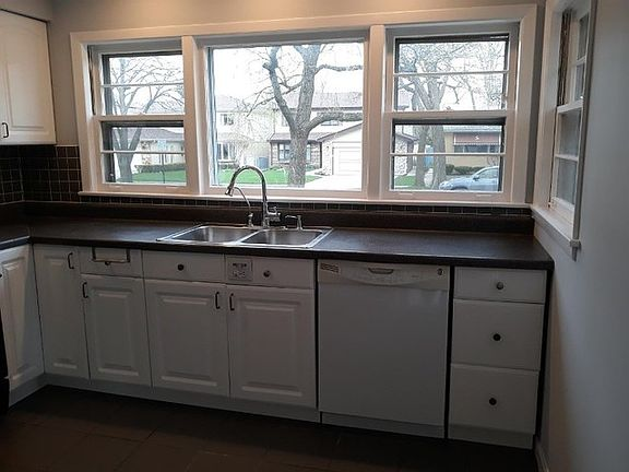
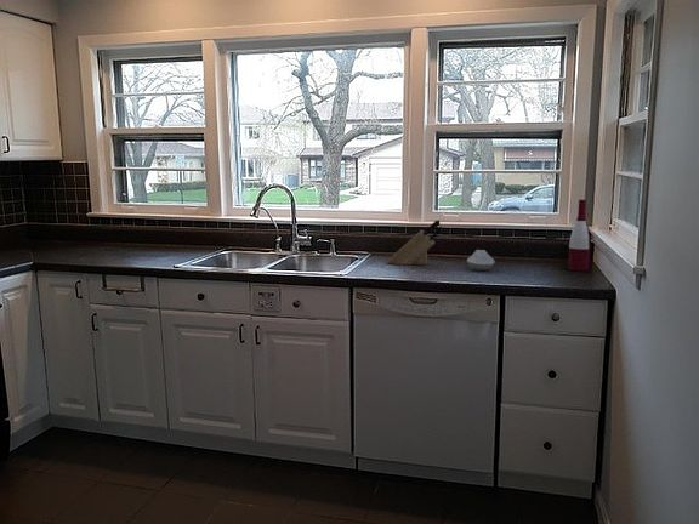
+ alcohol [568,199,591,272]
+ knife block [385,220,443,266]
+ spoon rest [466,249,496,272]
